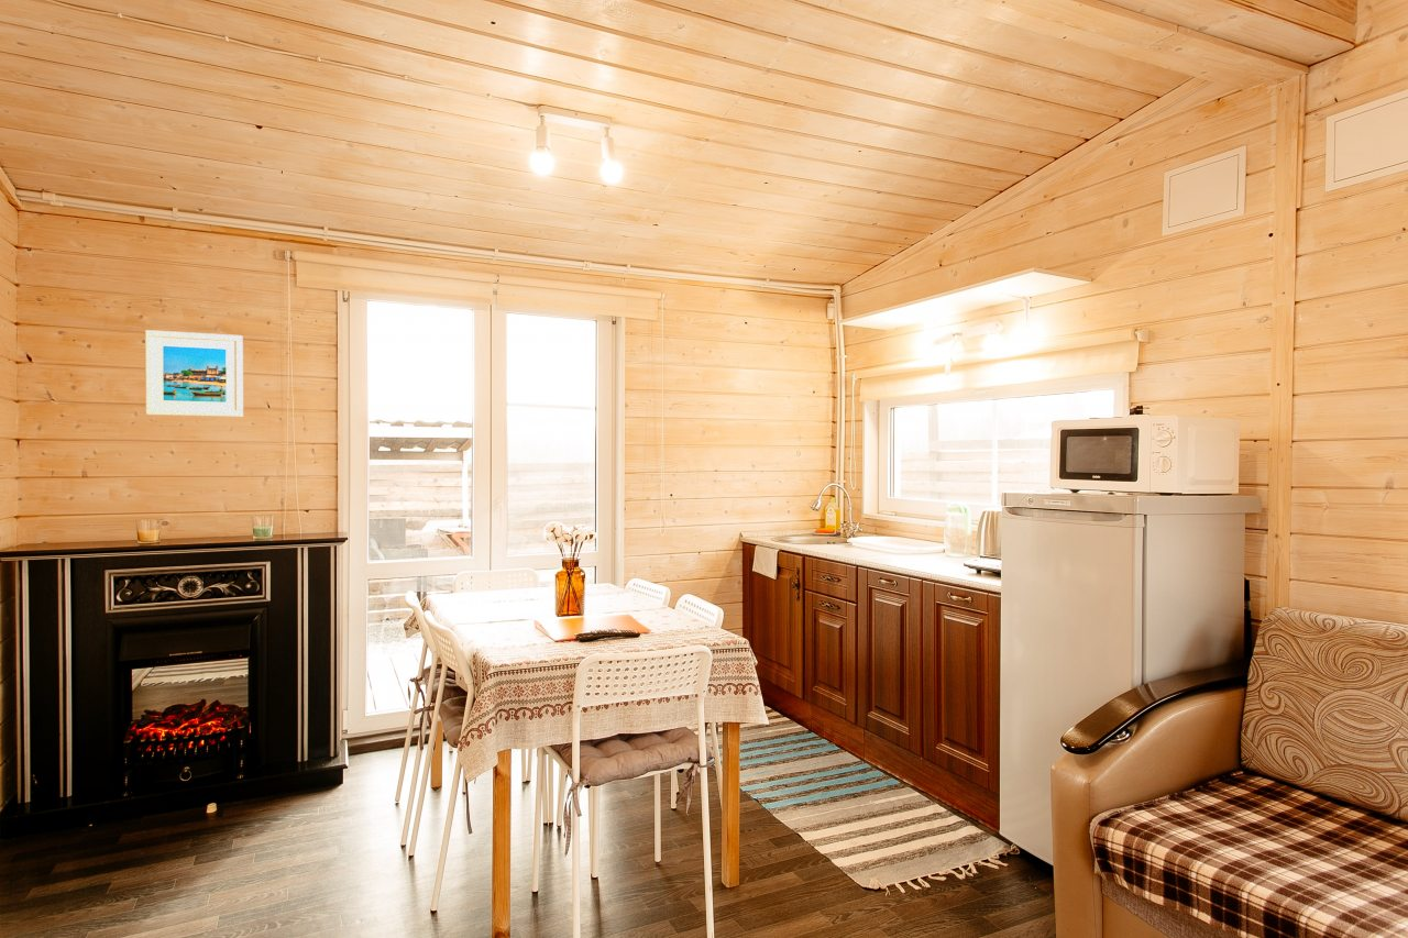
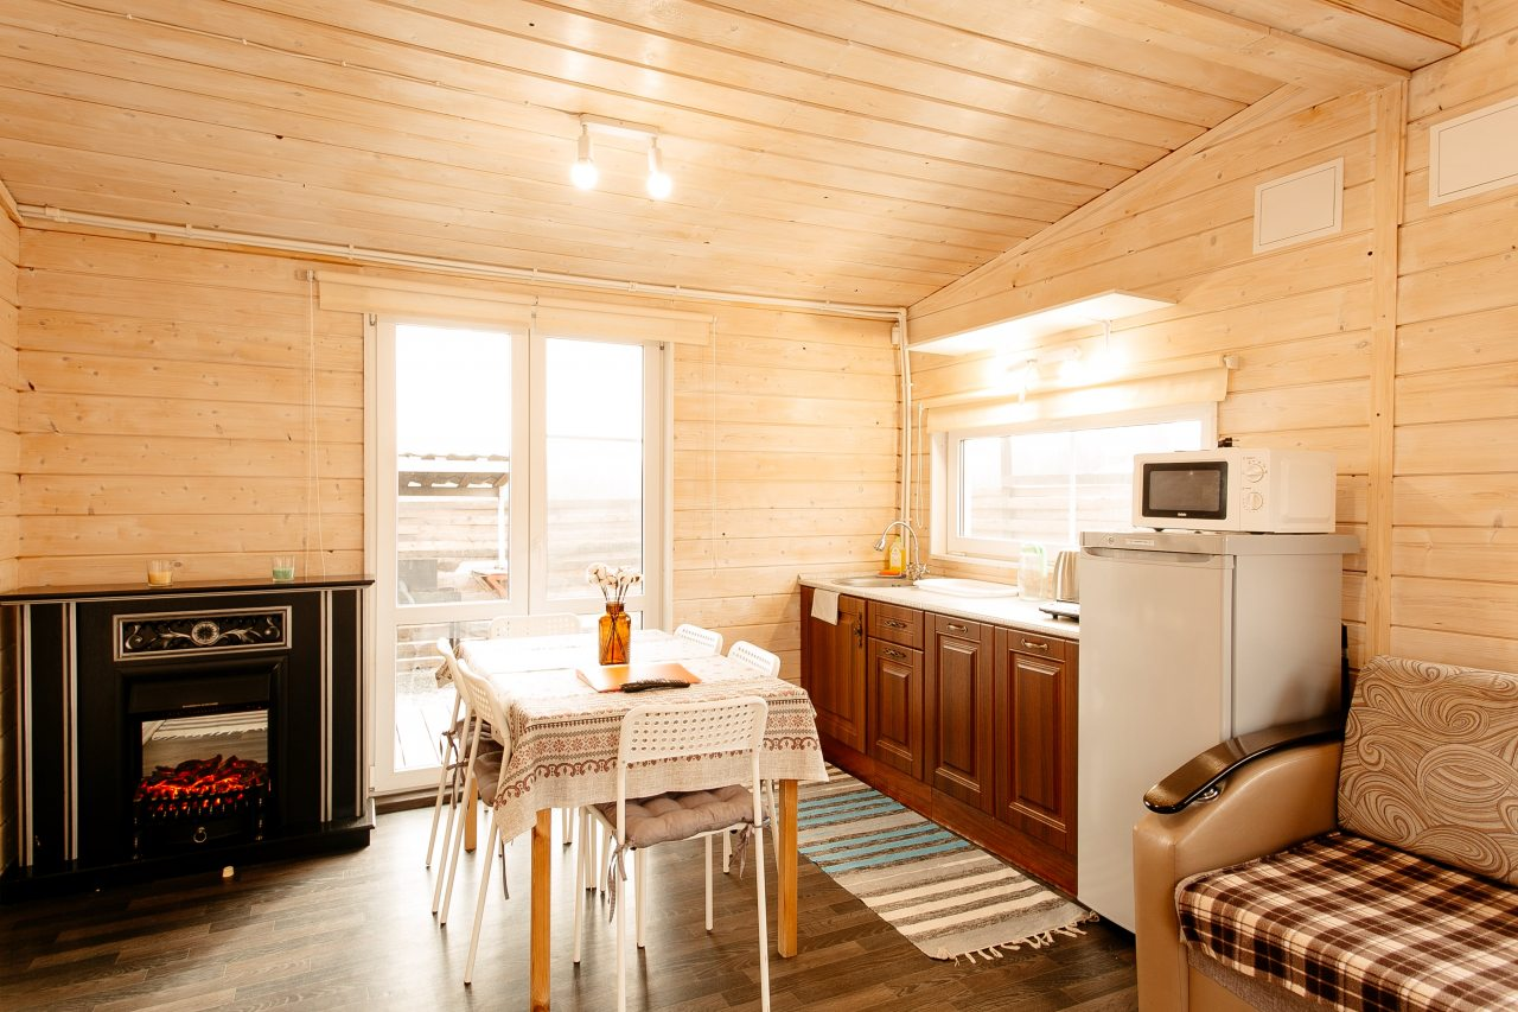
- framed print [144,329,244,418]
